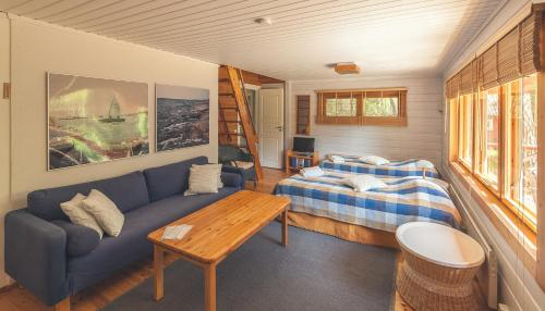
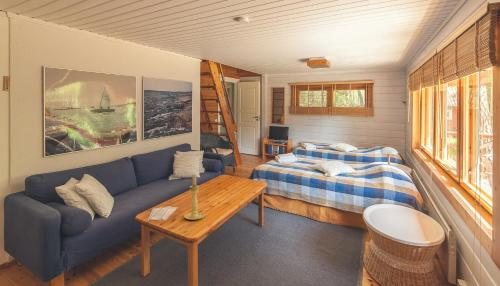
+ candle holder [183,174,206,221]
